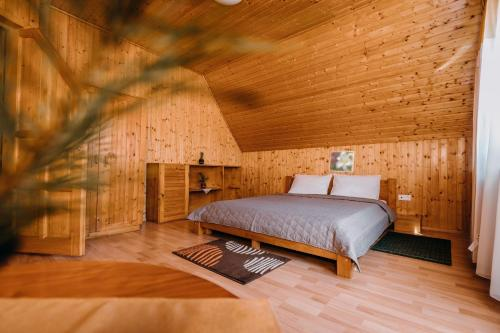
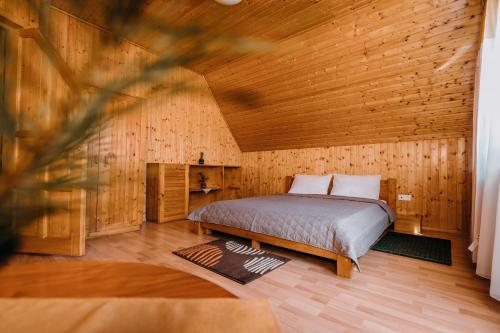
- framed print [328,150,355,173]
